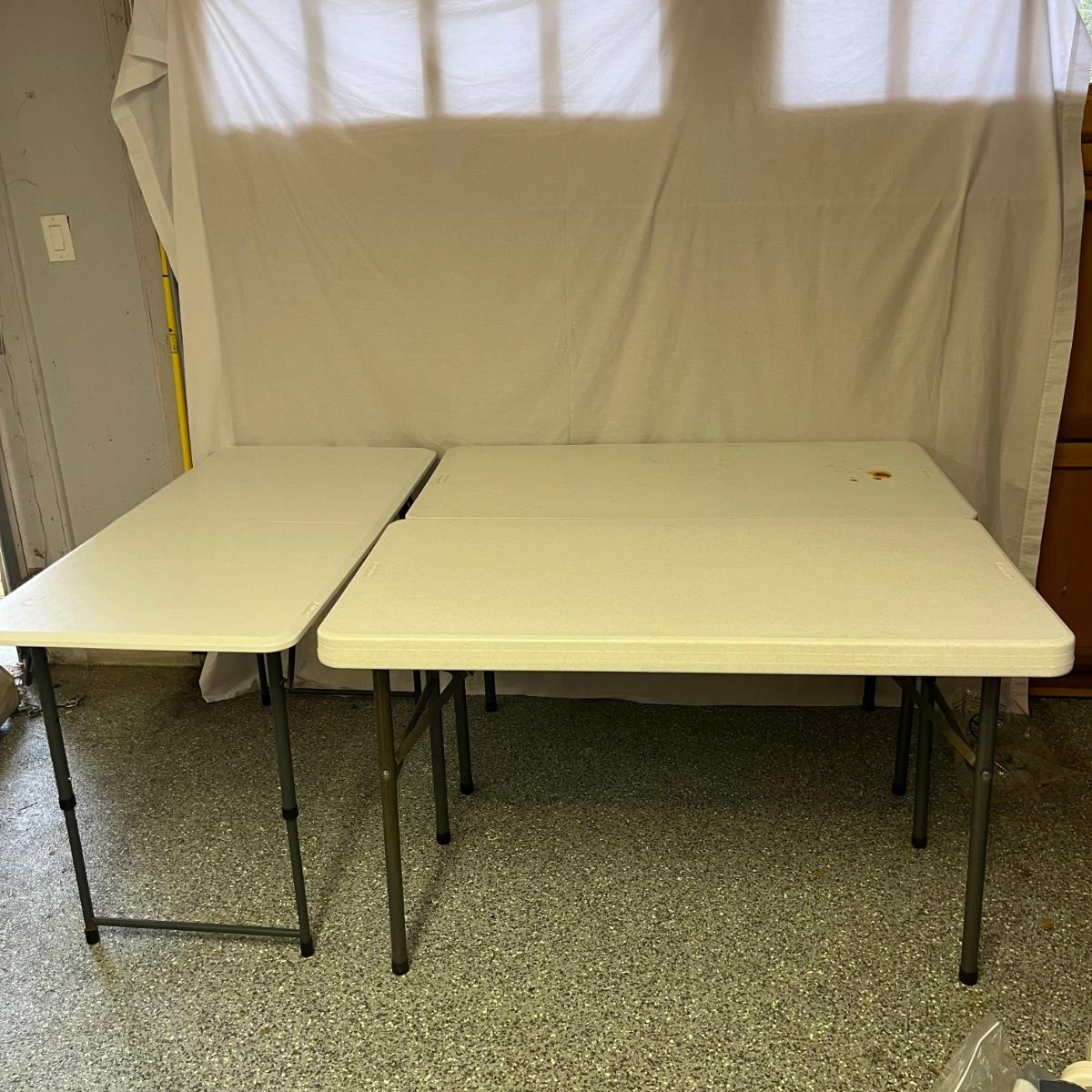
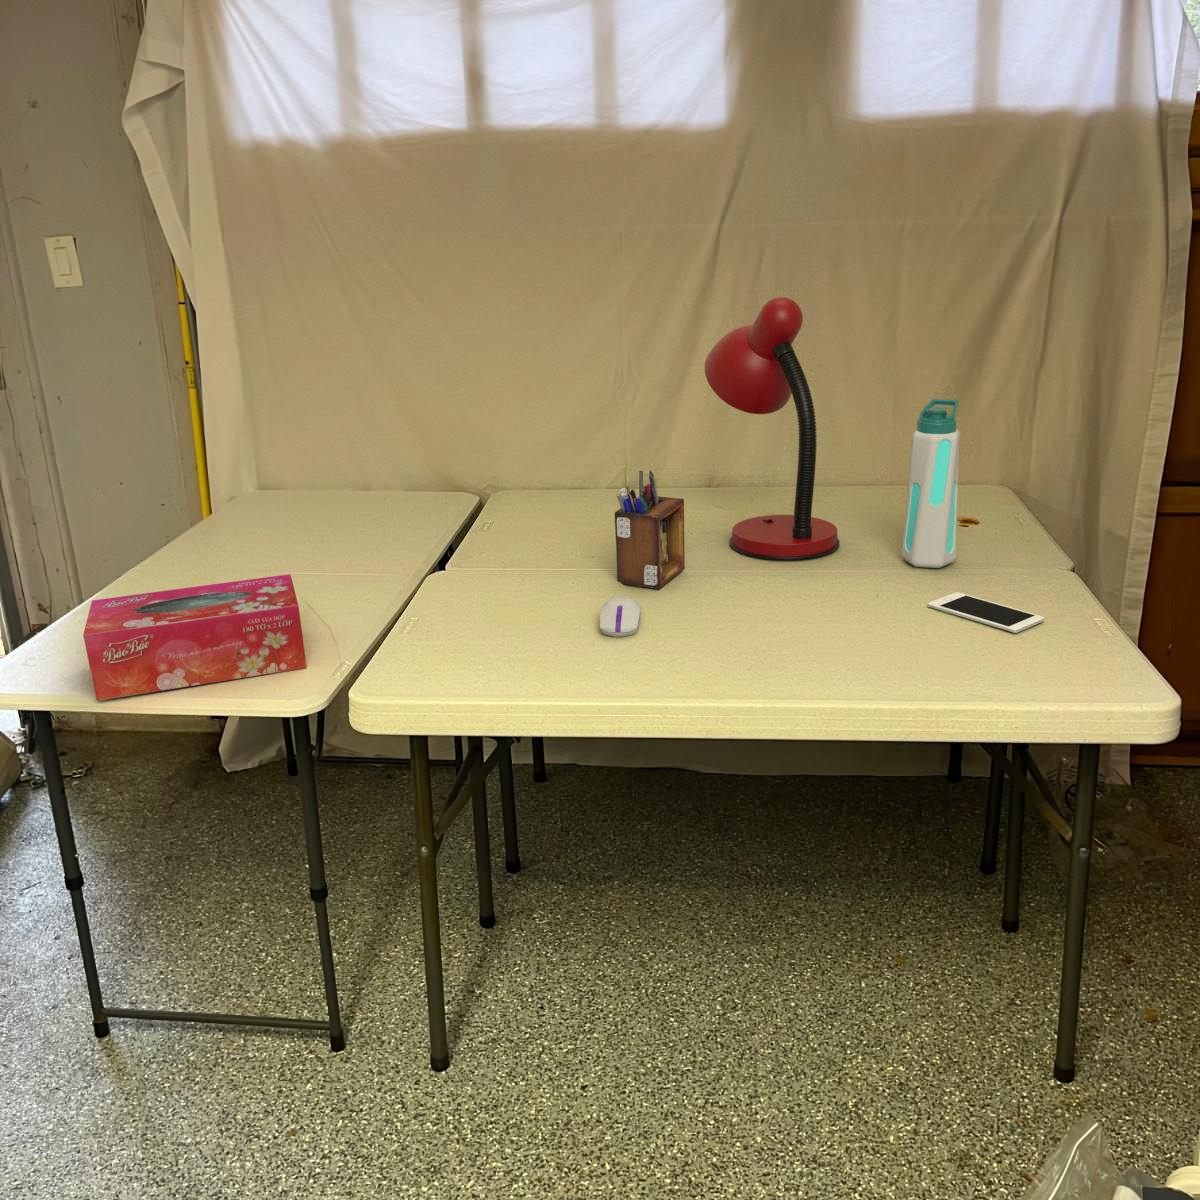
+ desk organizer [614,469,686,590]
+ desk lamp [704,296,841,562]
+ tissue box [82,573,308,702]
+ water bottle [901,398,962,569]
+ cell phone [927,591,1045,634]
+ computer mouse [599,595,642,638]
